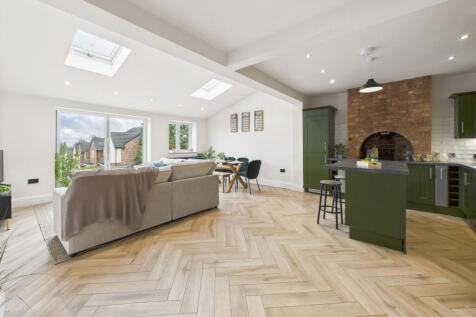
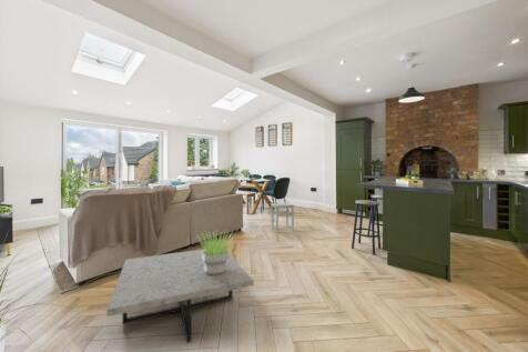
+ potted plant [195,230,235,274]
+ coffee table [105,249,255,344]
+ stool [270,202,295,233]
